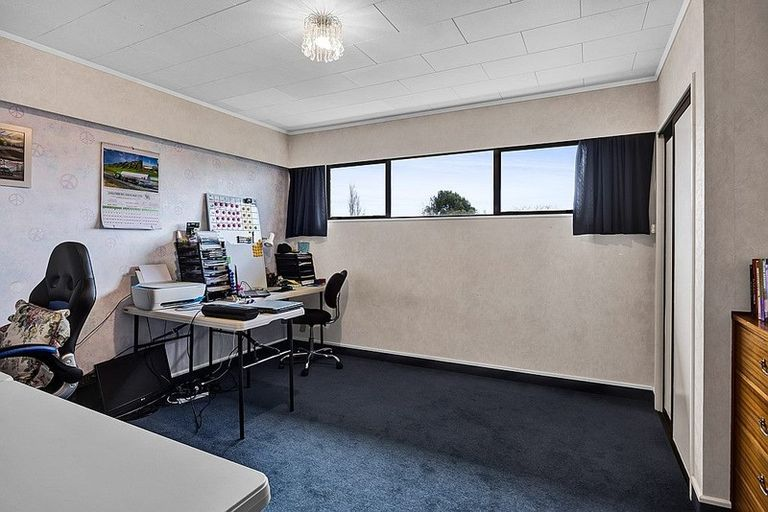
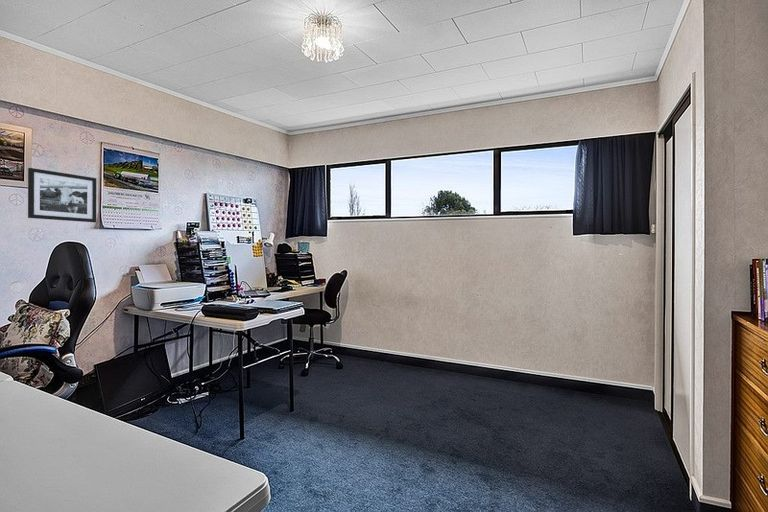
+ picture frame [27,167,97,223]
